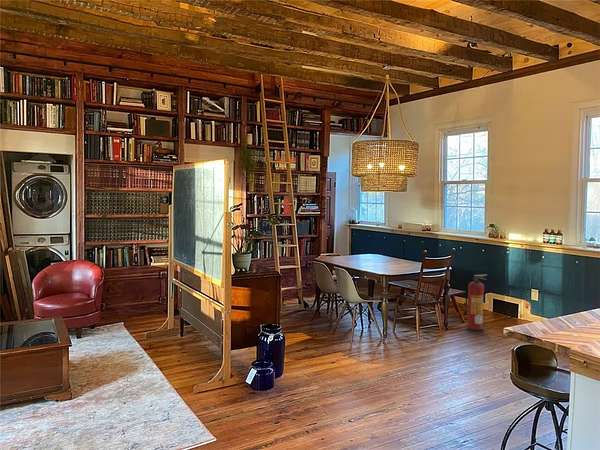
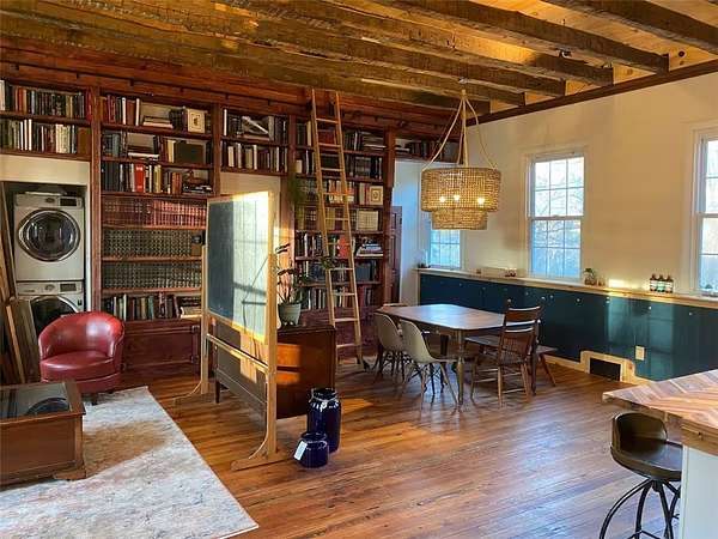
- fire extinguisher [463,274,488,331]
